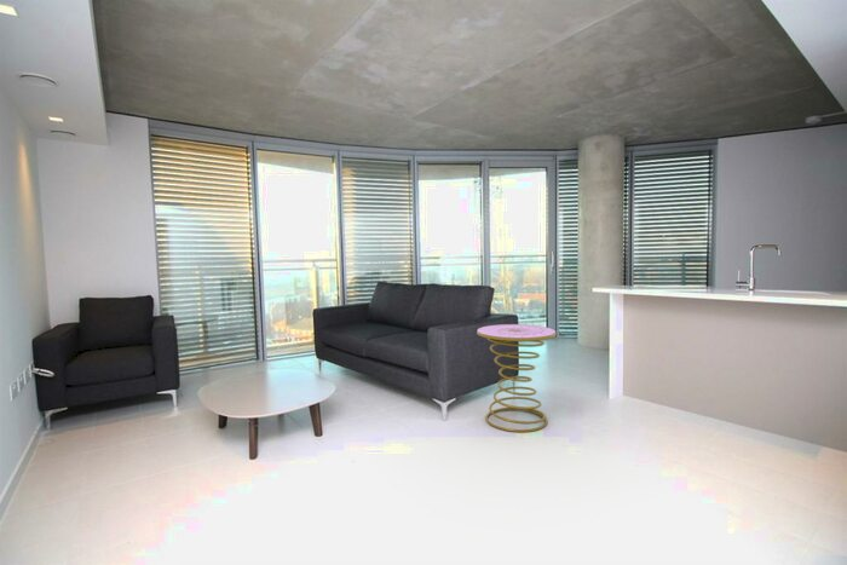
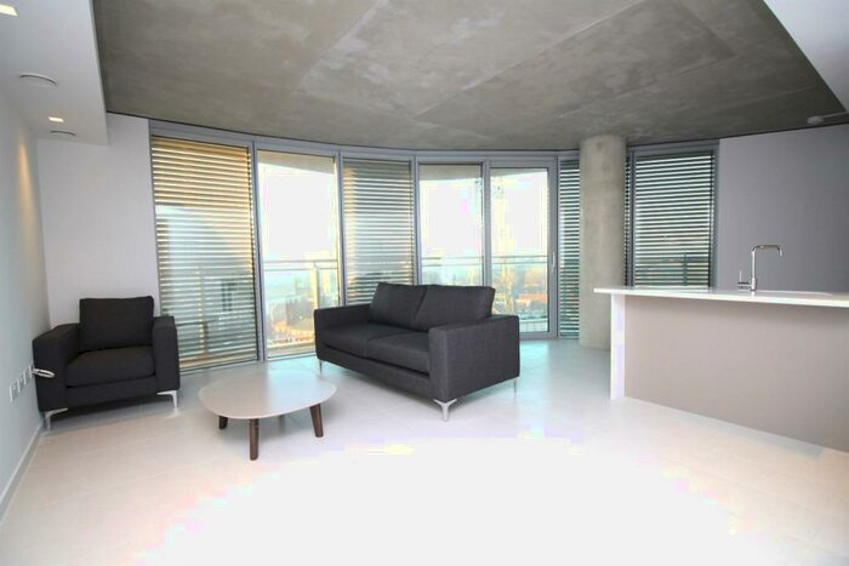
- side table [476,323,557,433]
